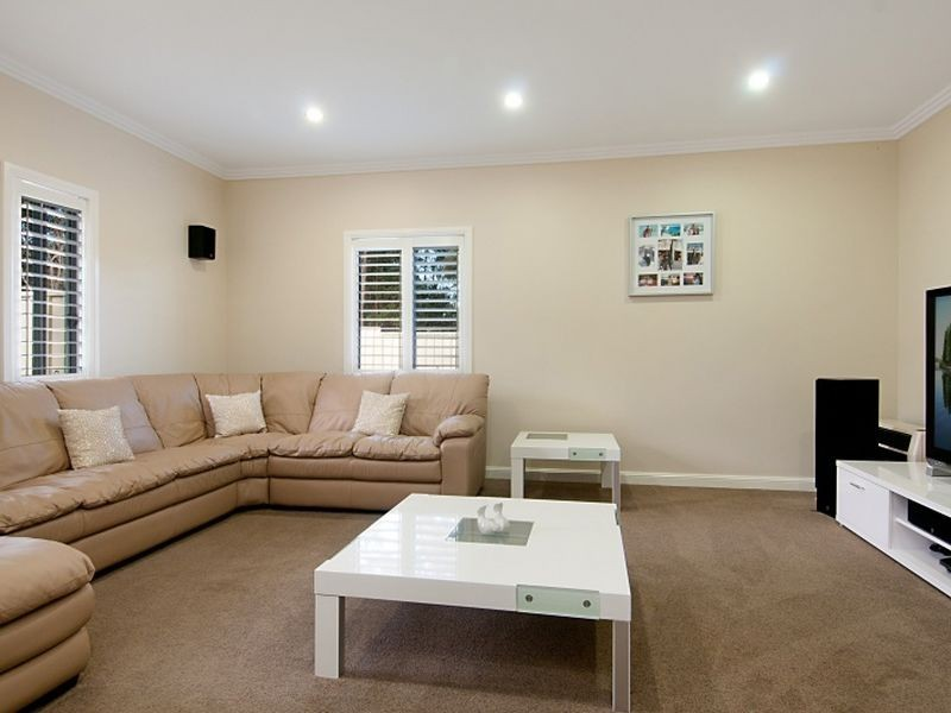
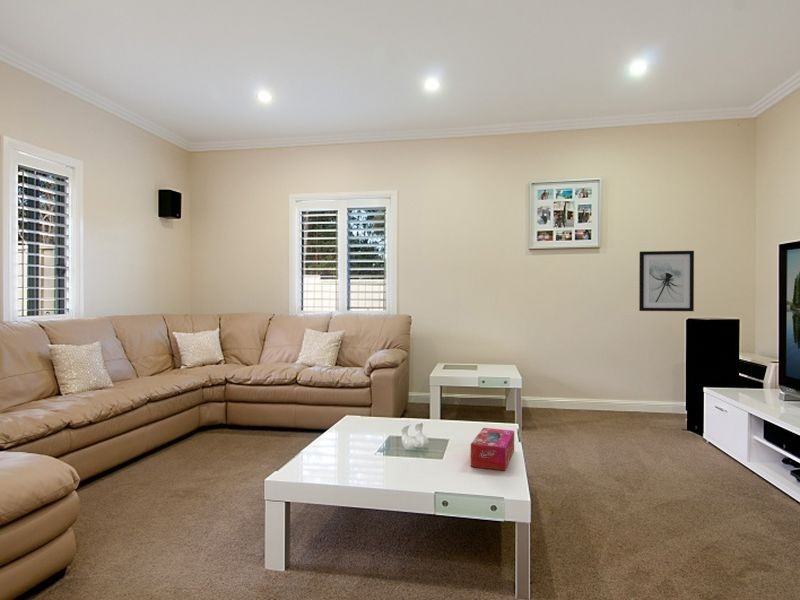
+ wall art [638,250,695,312]
+ tissue box [470,427,515,472]
